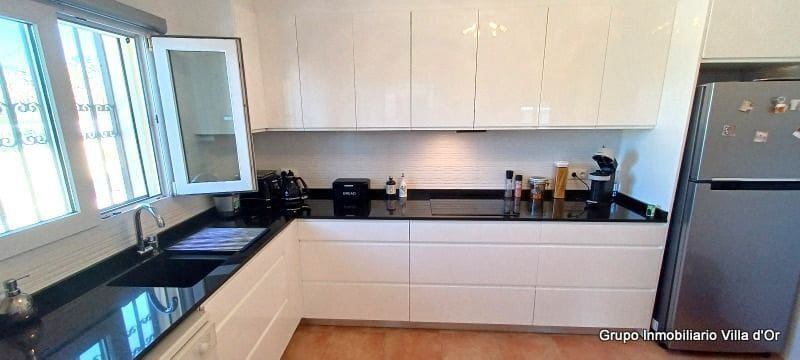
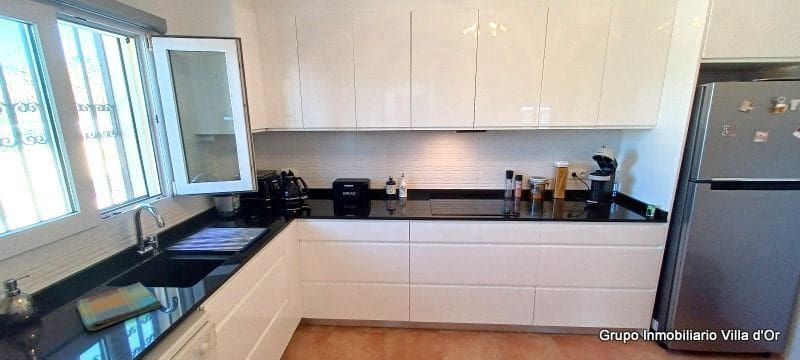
+ dish towel [75,281,162,331]
